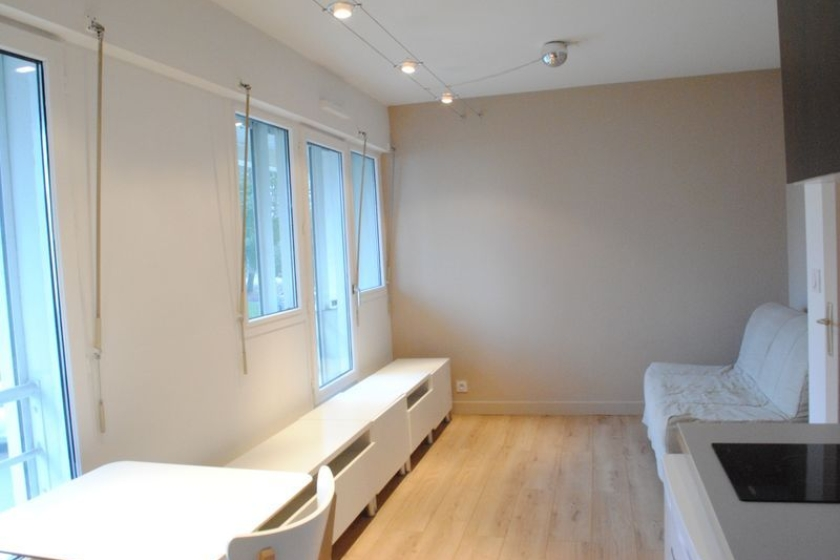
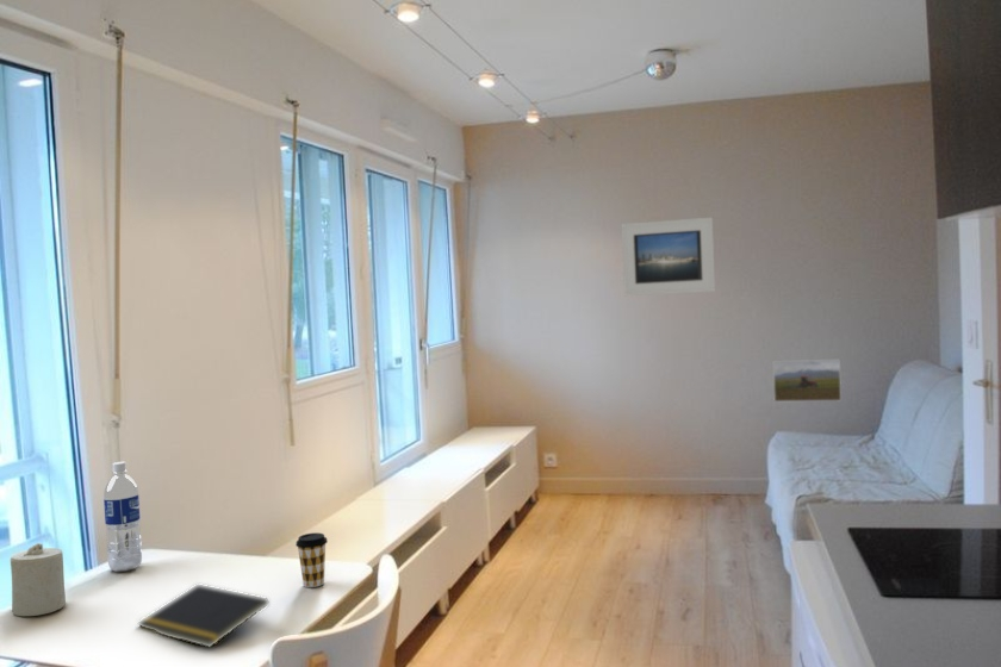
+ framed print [771,359,843,403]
+ notepad [136,584,271,649]
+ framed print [621,217,716,297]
+ water bottle [102,461,143,573]
+ coffee cup [294,531,329,588]
+ candle [10,542,67,617]
